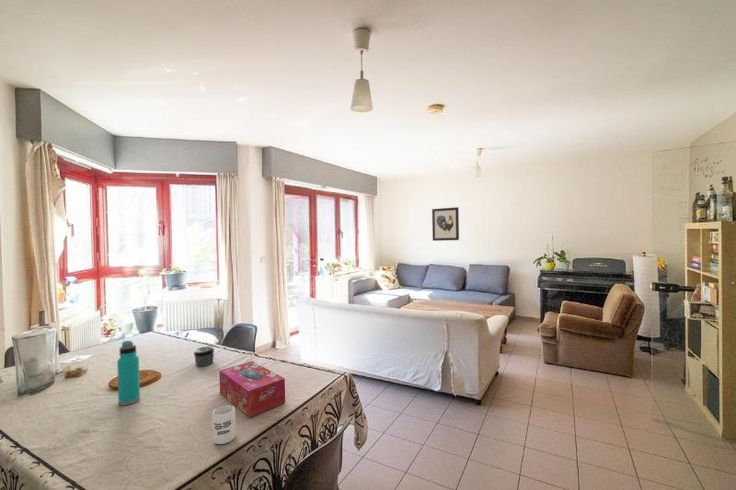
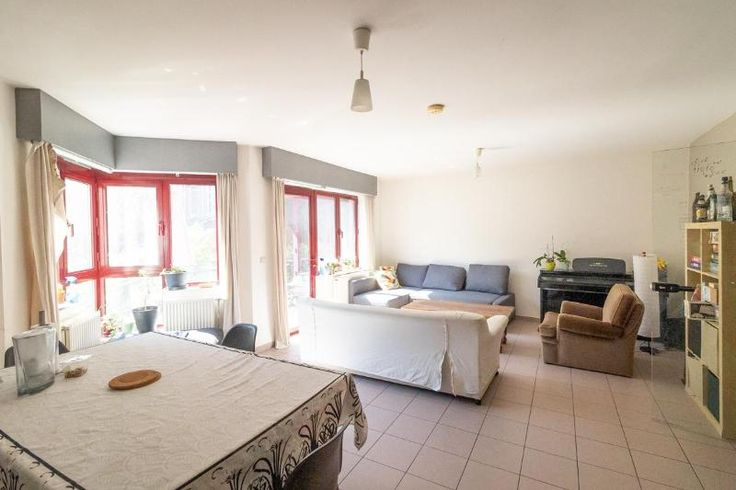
- wall art [431,206,460,242]
- water bottle [116,340,141,406]
- tissue box [218,360,286,418]
- jar [193,345,215,367]
- cup [211,404,237,445]
